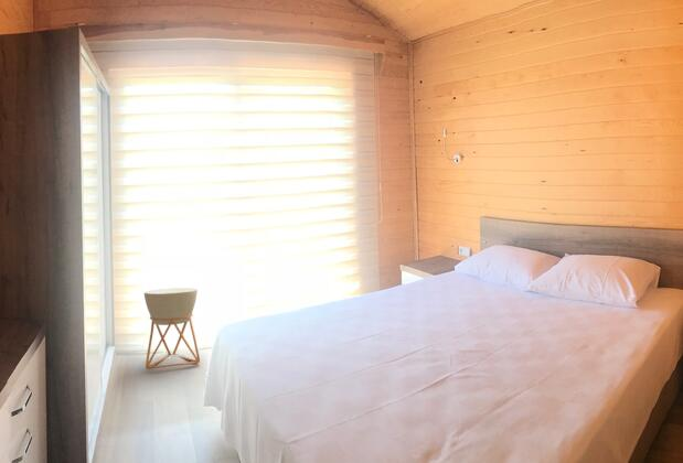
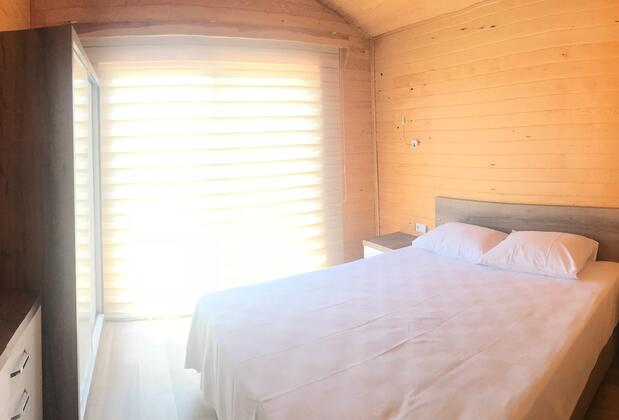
- planter [143,287,201,370]
